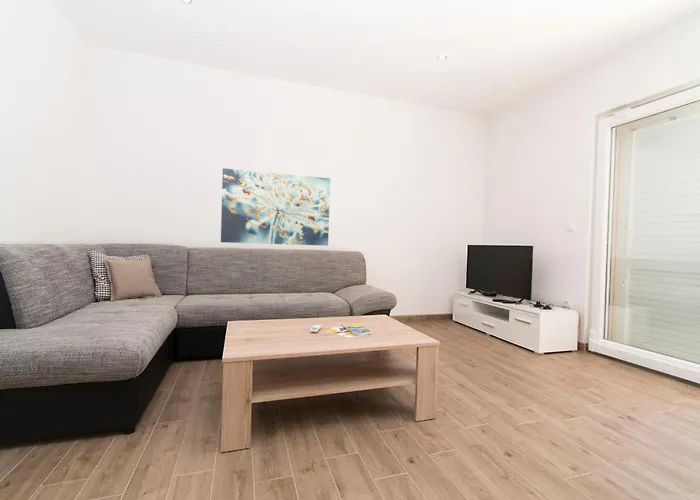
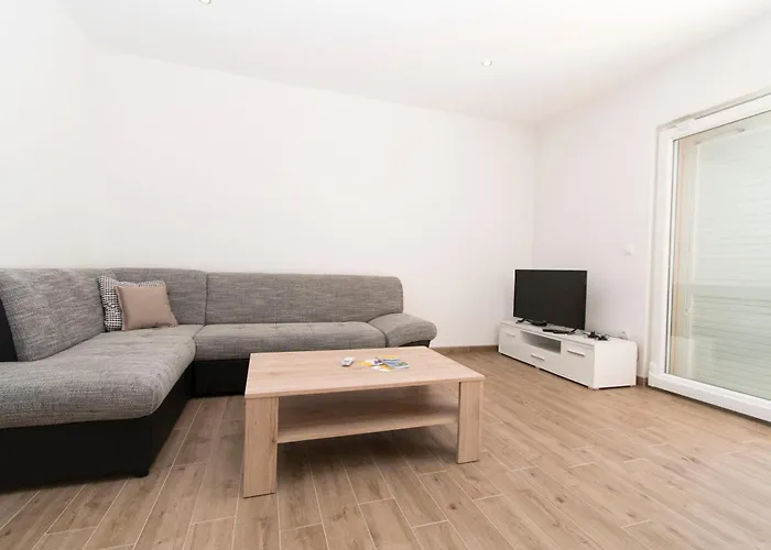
- wall art [220,167,331,247]
